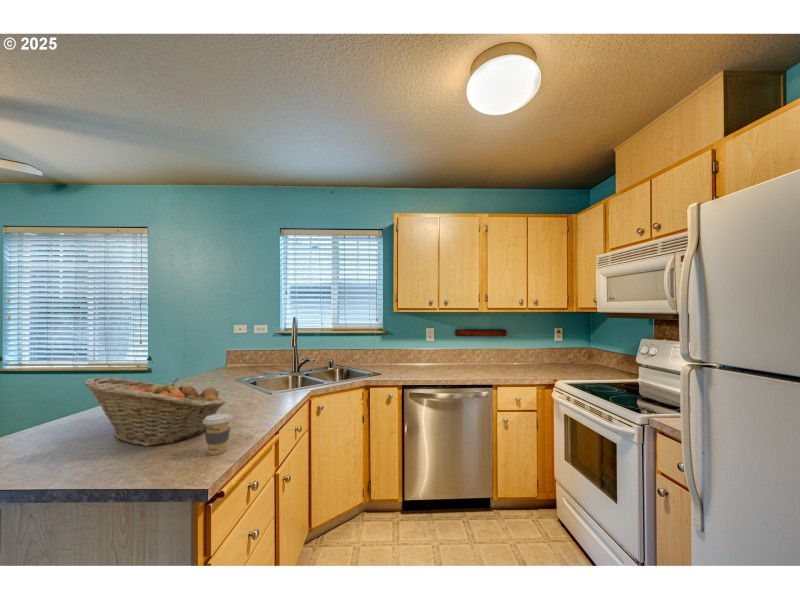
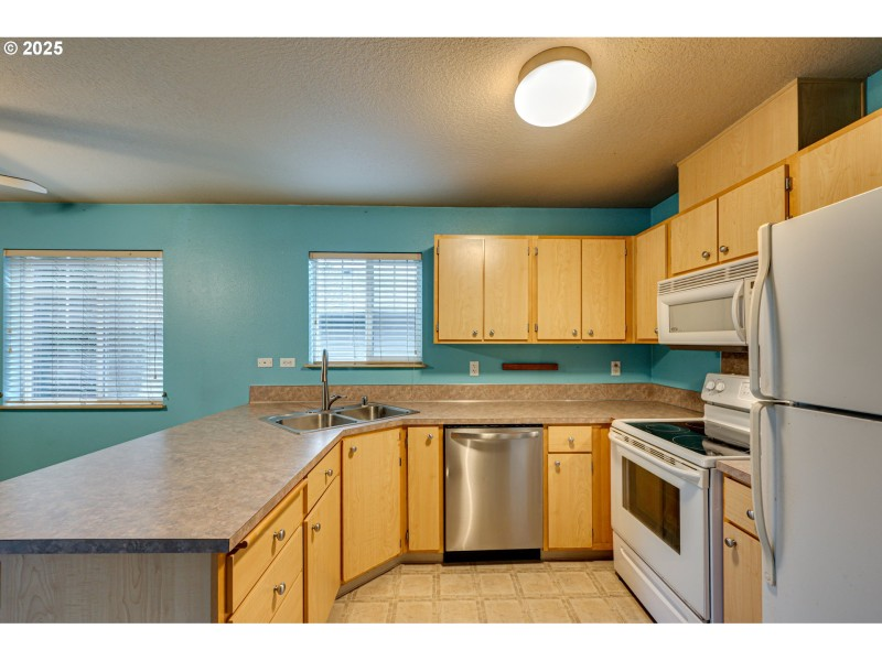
- fruit basket [83,376,227,447]
- coffee cup [203,412,233,456]
